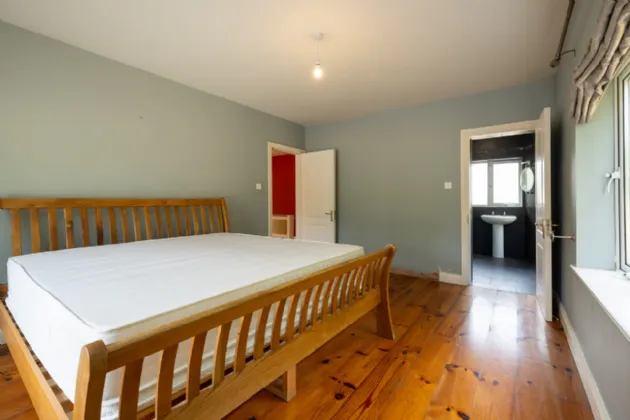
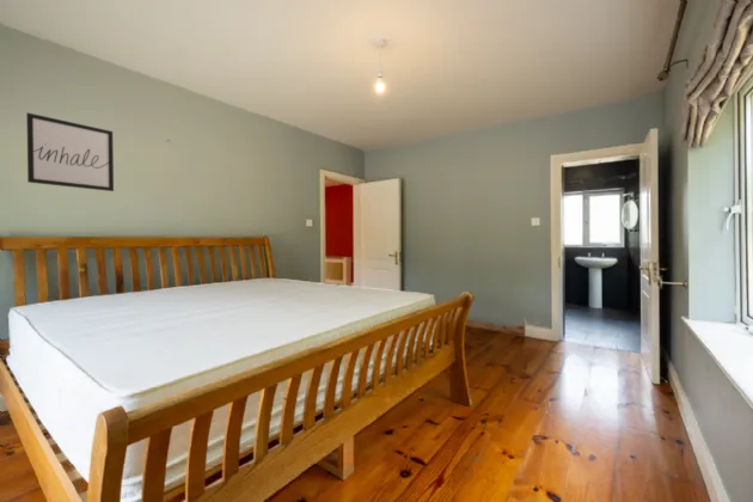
+ wall art [25,111,115,192]
